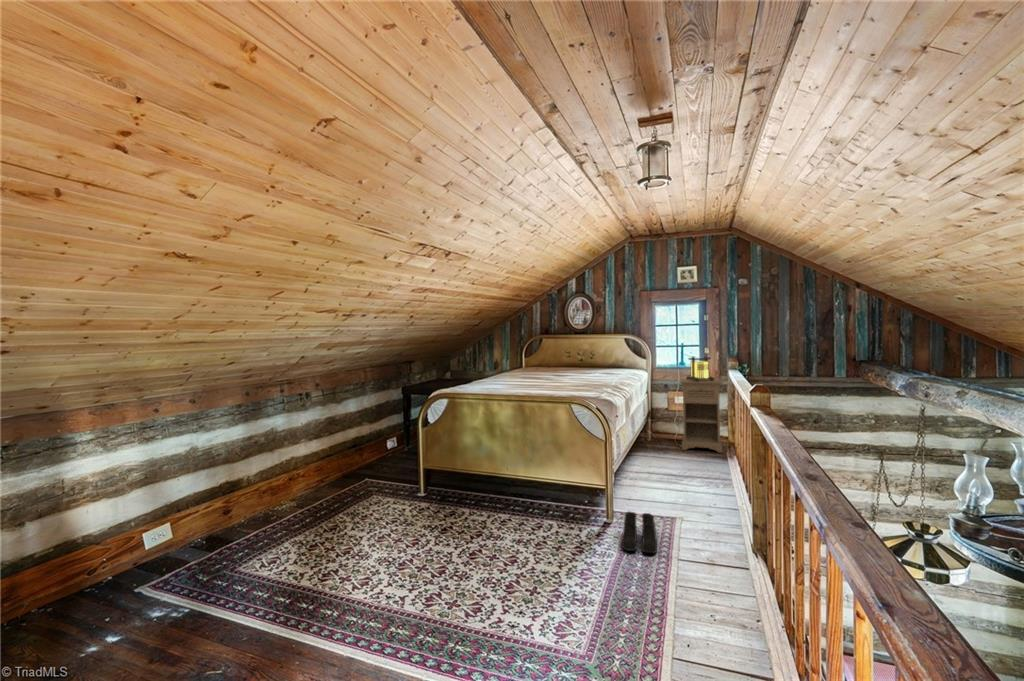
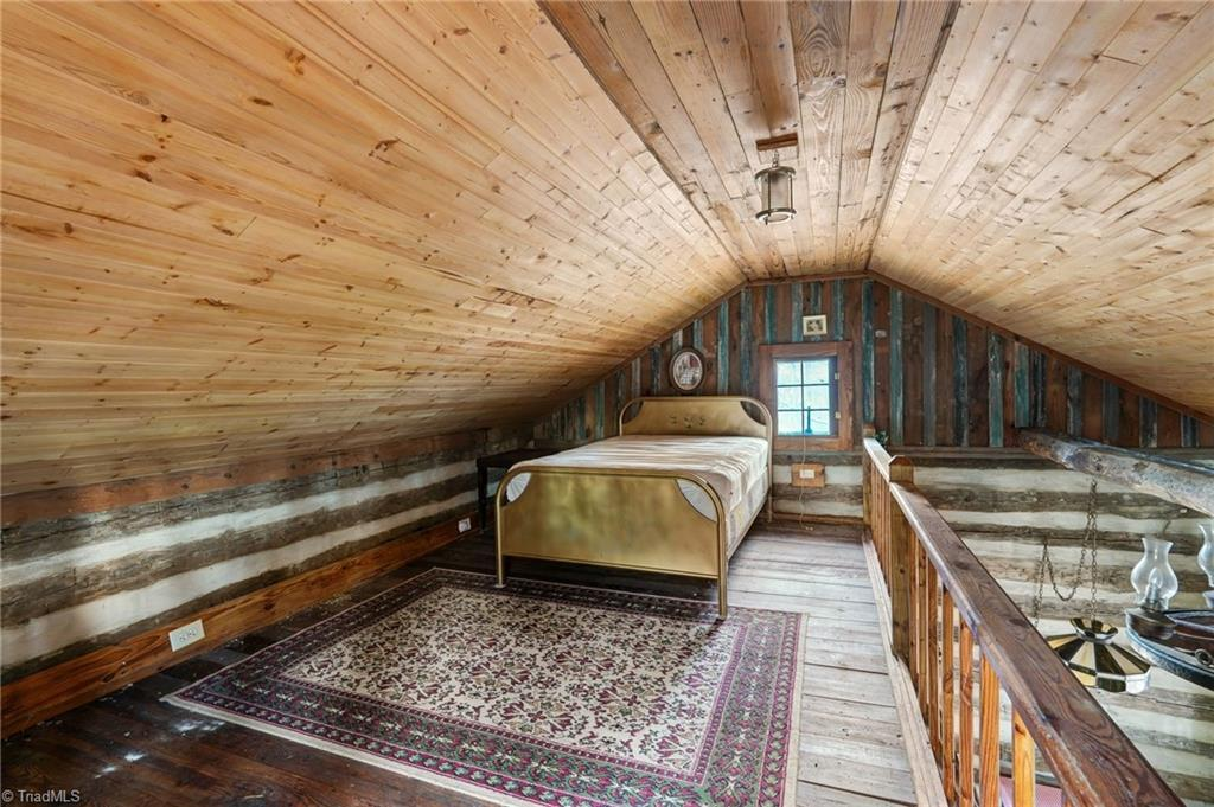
- nightstand [678,377,724,454]
- lantern [685,355,715,381]
- boots [621,510,658,554]
